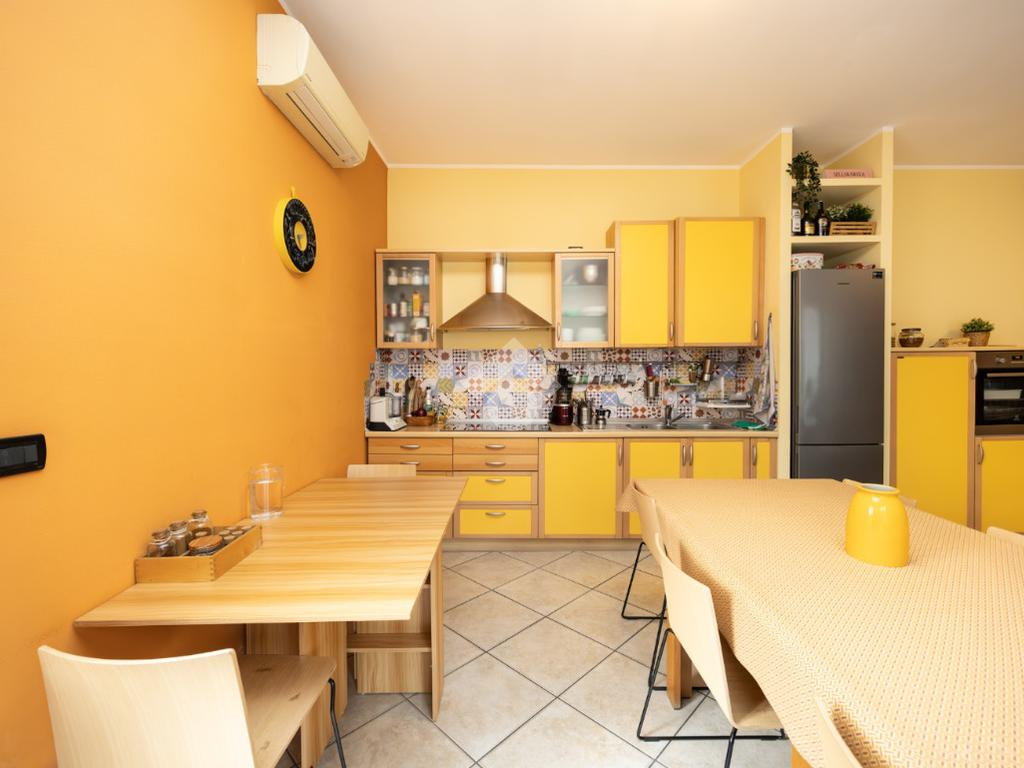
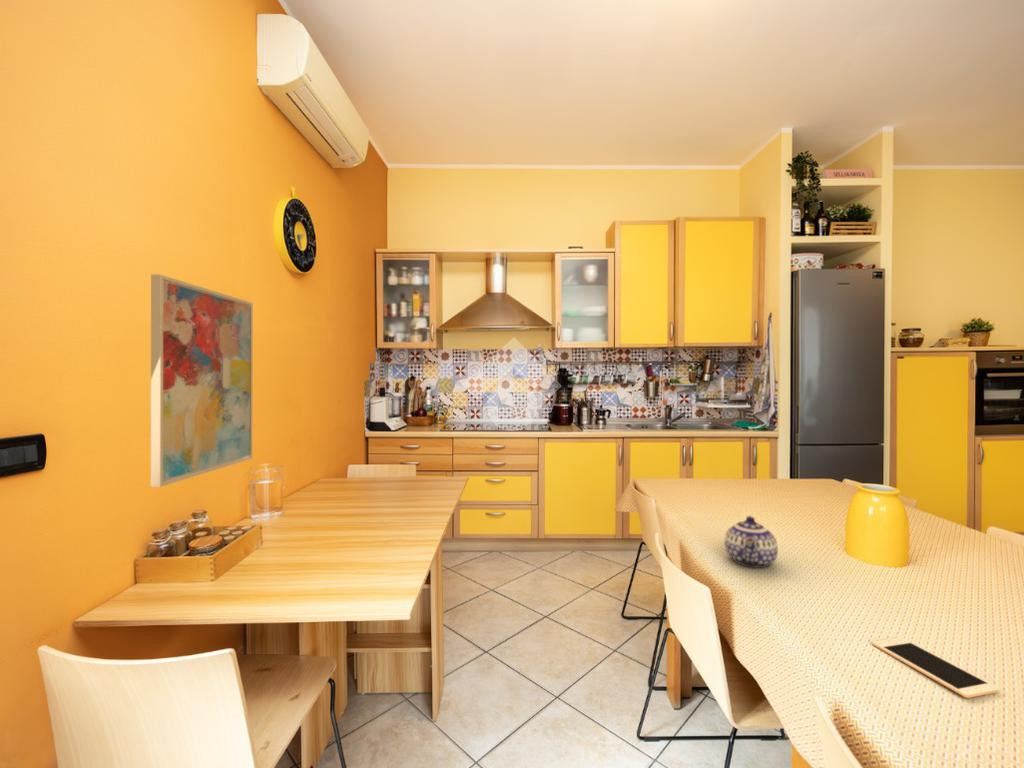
+ teapot [724,515,779,569]
+ wall art [150,273,254,488]
+ cell phone [871,636,1000,699]
